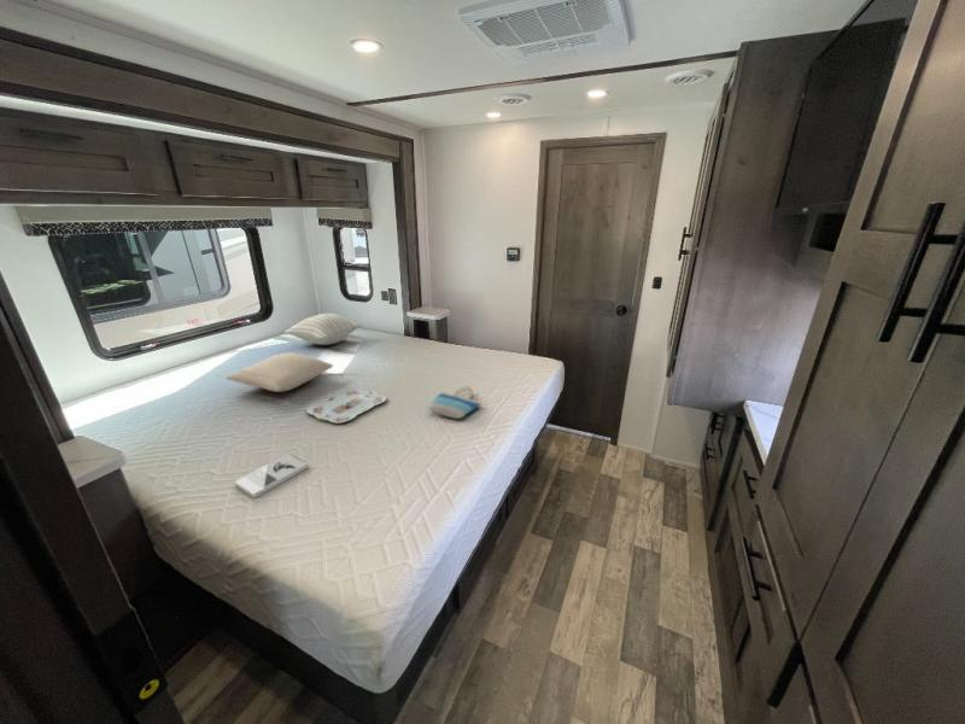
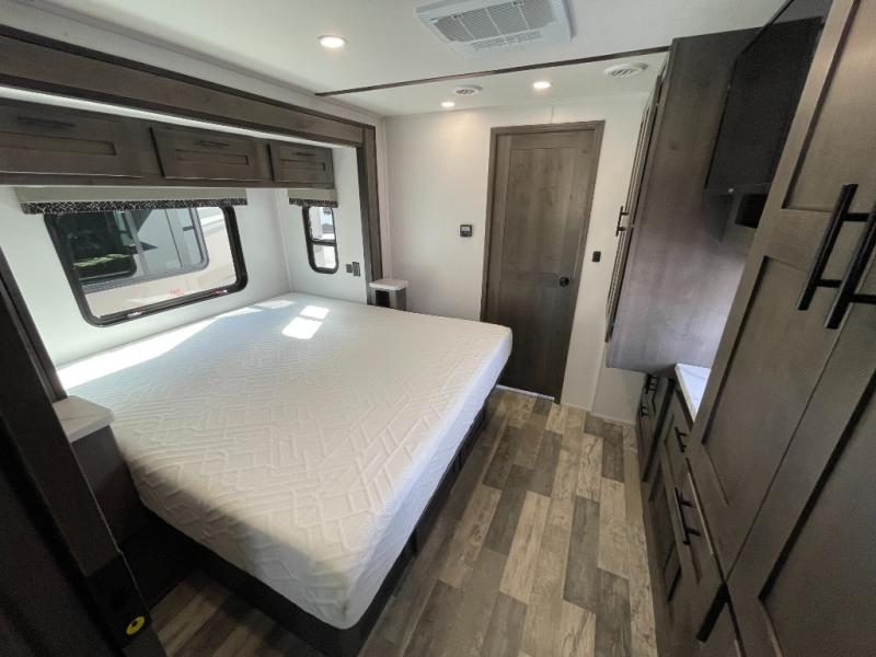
- pillow [224,351,334,393]
- serving tray [305,387,387,425]
- pillow [283,313,363,346]
- tote bag [428,385,482,420]
- book [233,453,310,500]
